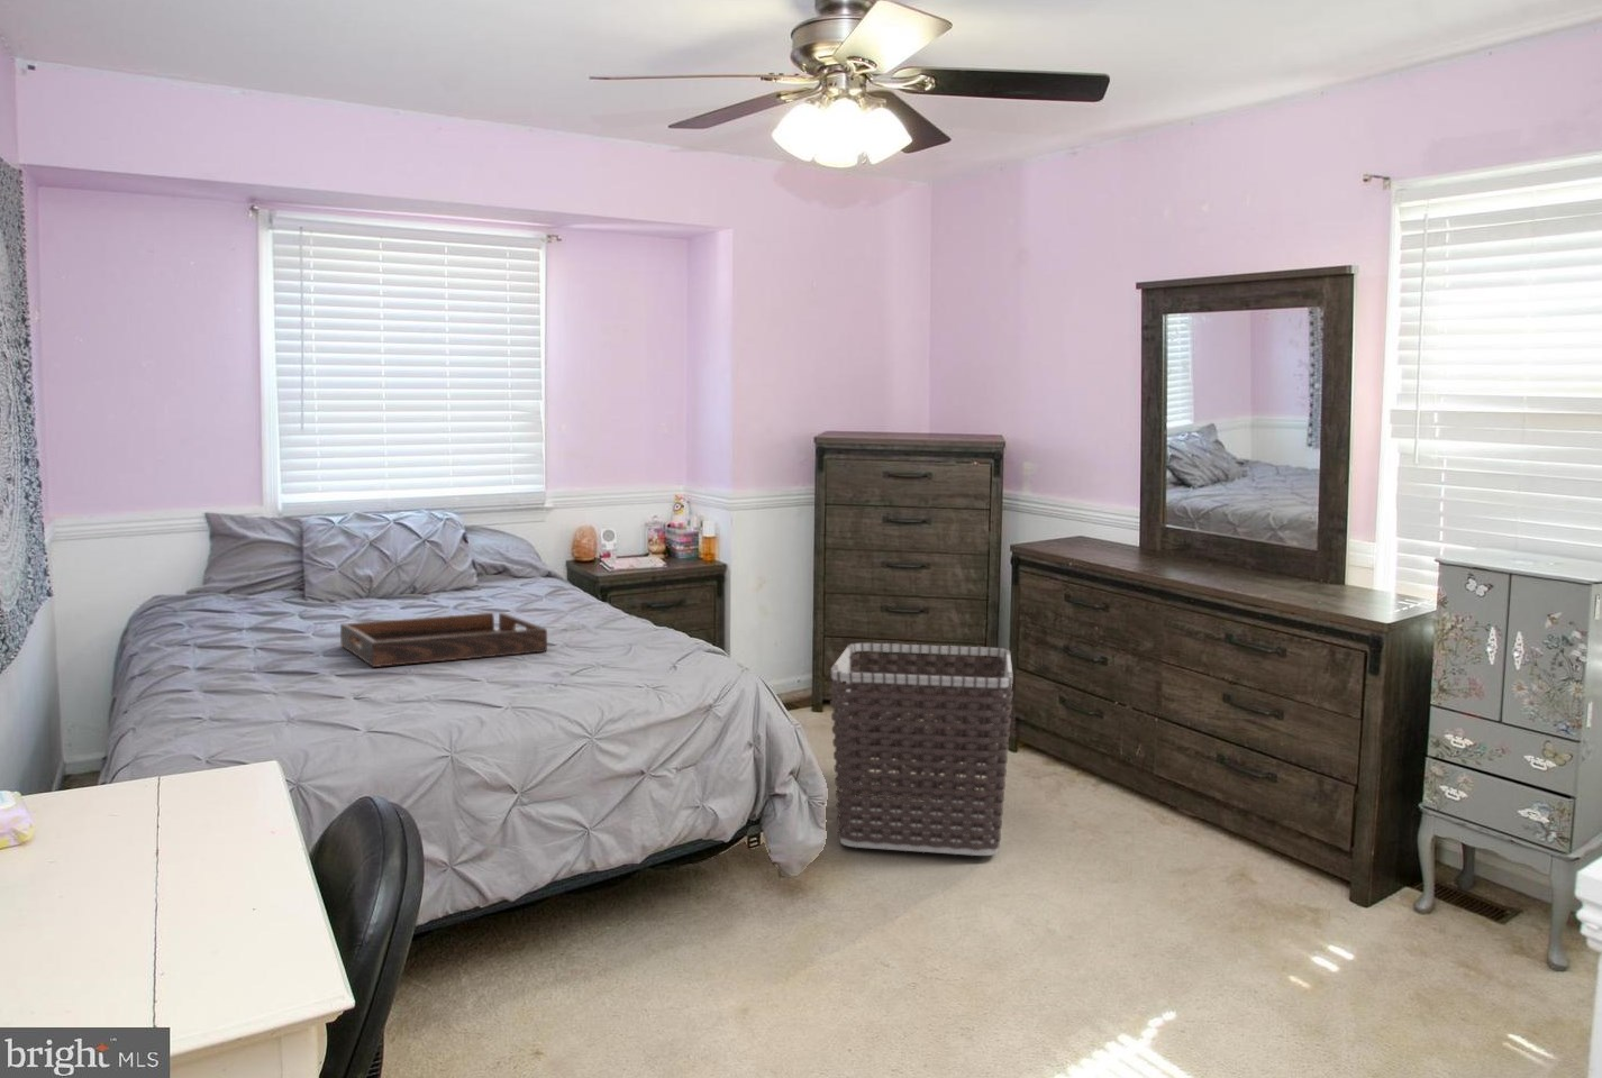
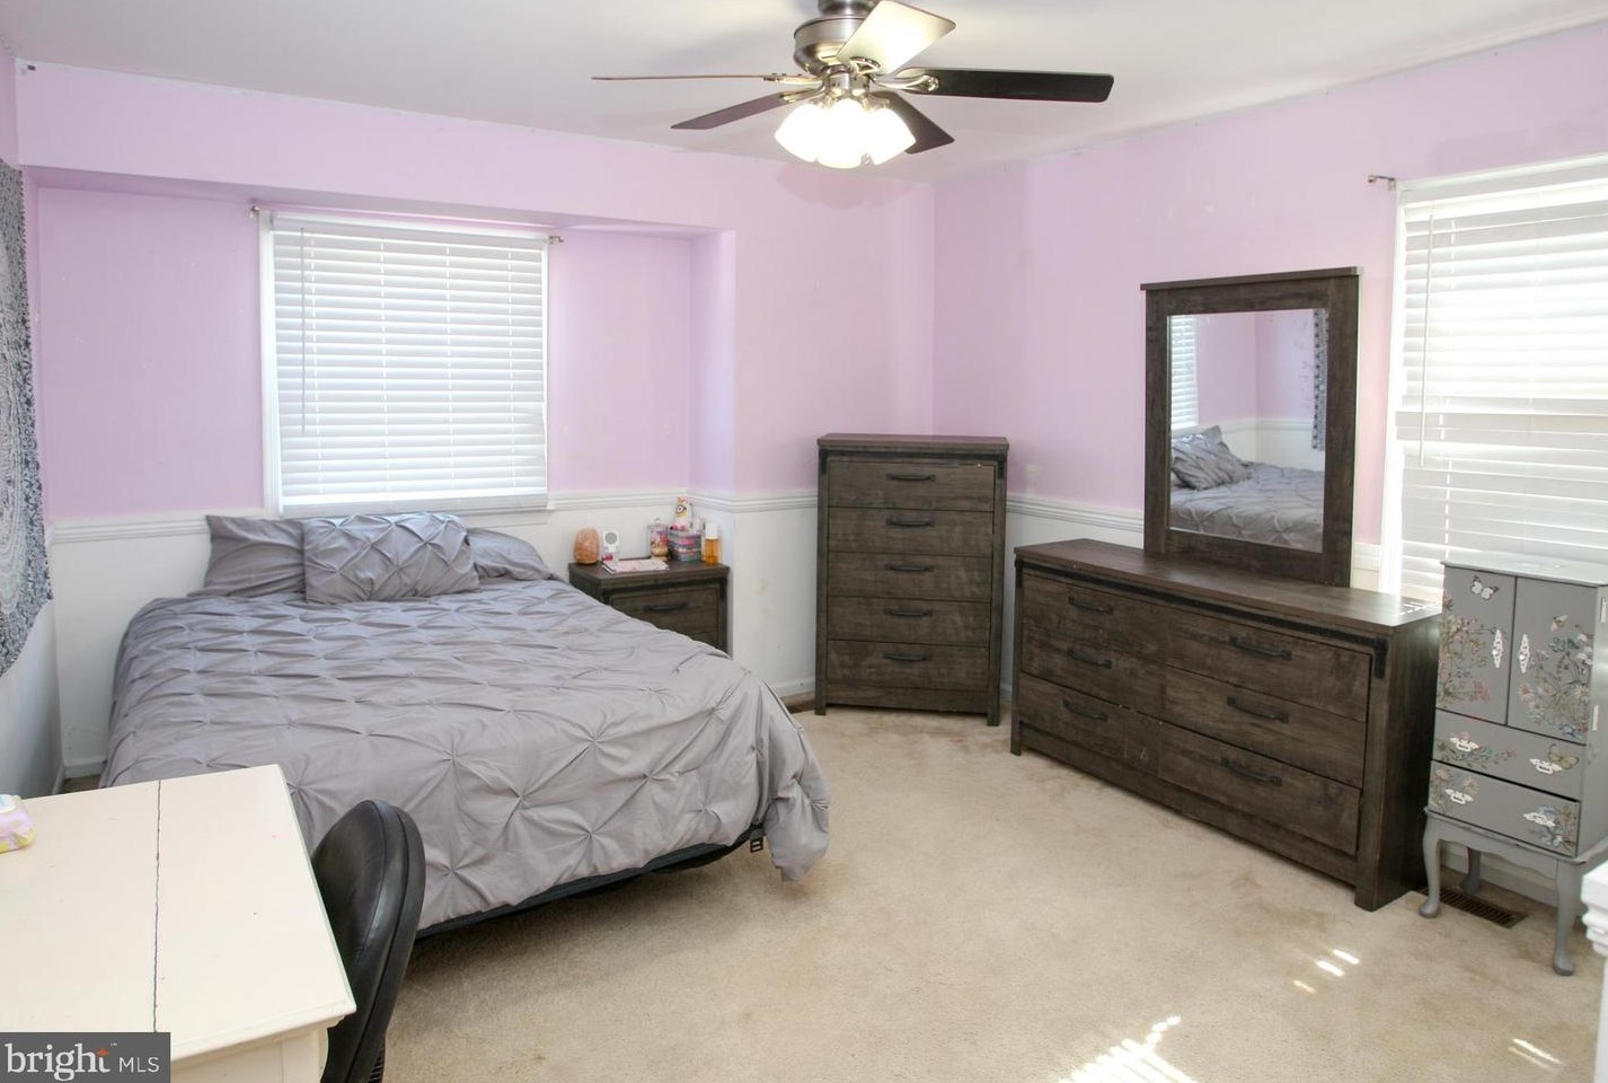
- serving tray [339,612,548,668]
- clothes hamper [829,641,1015,857]
